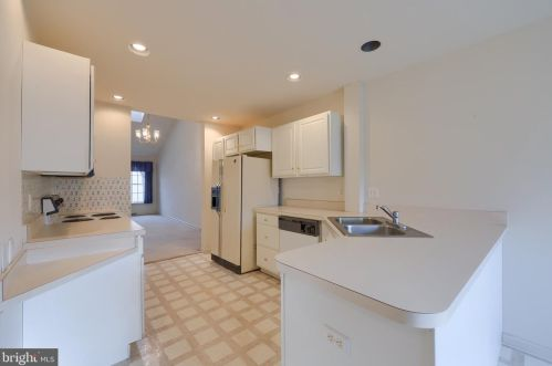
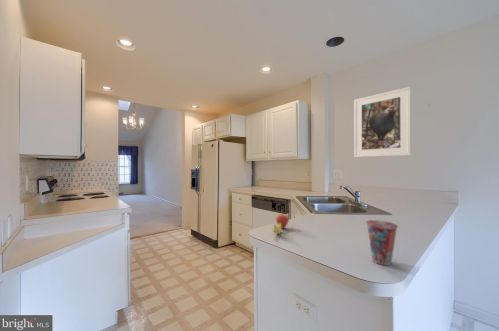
+ fruit [272,209,290,235]
+ cup [365,219,399,266]
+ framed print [353,86,412,158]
